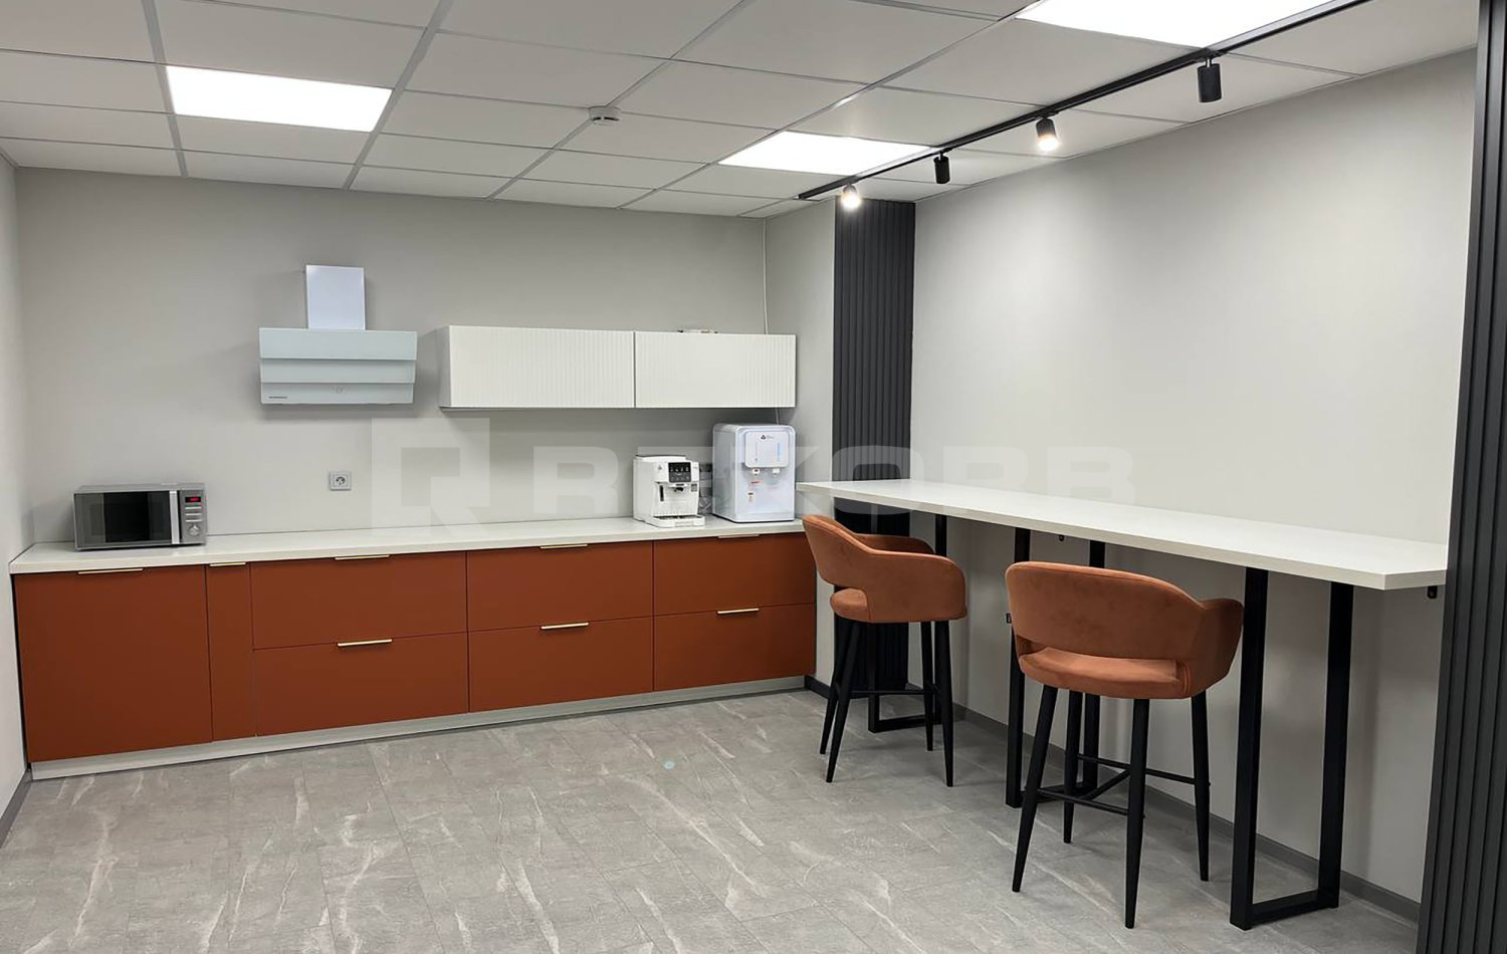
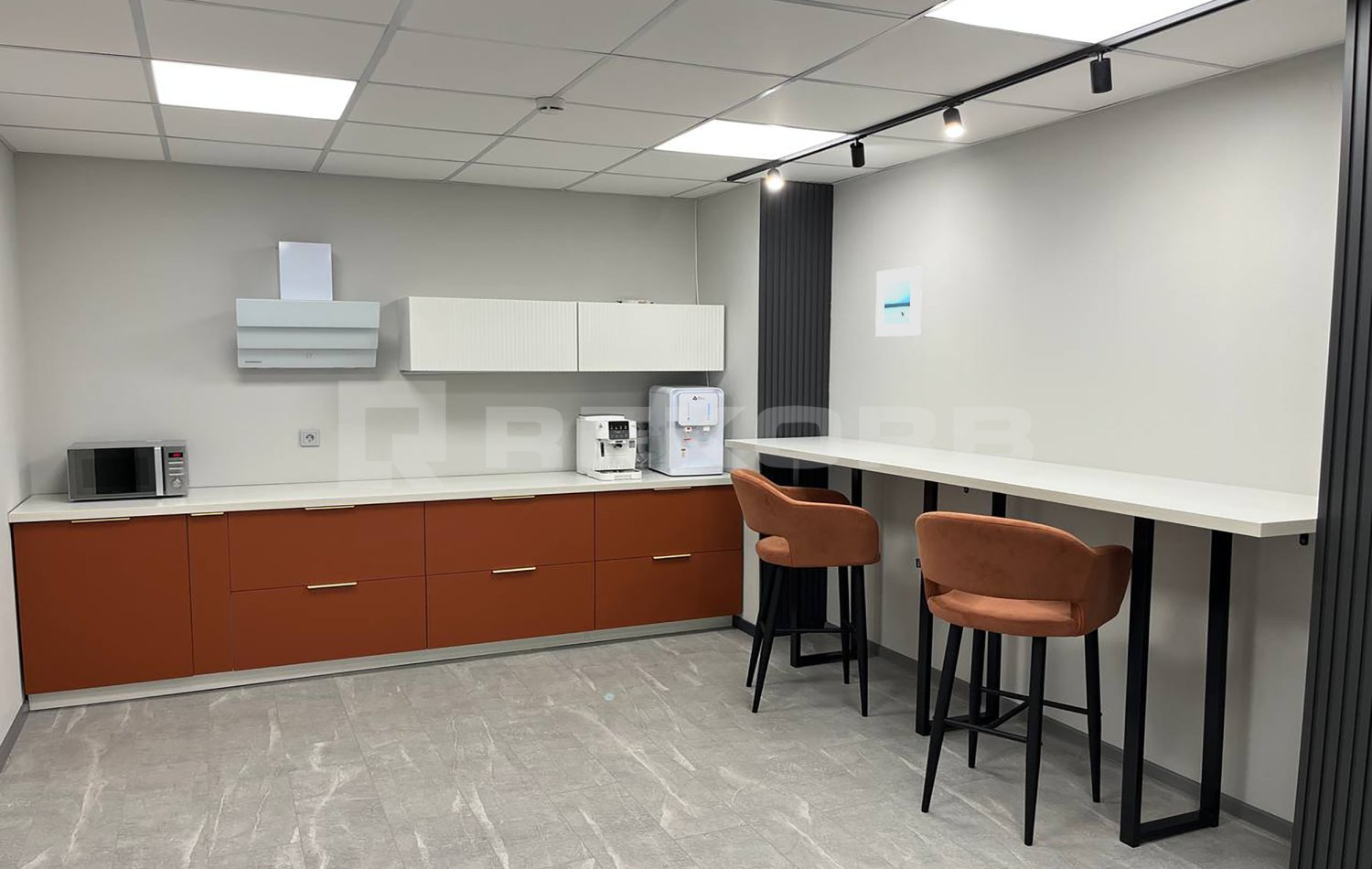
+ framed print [874,266,923,338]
